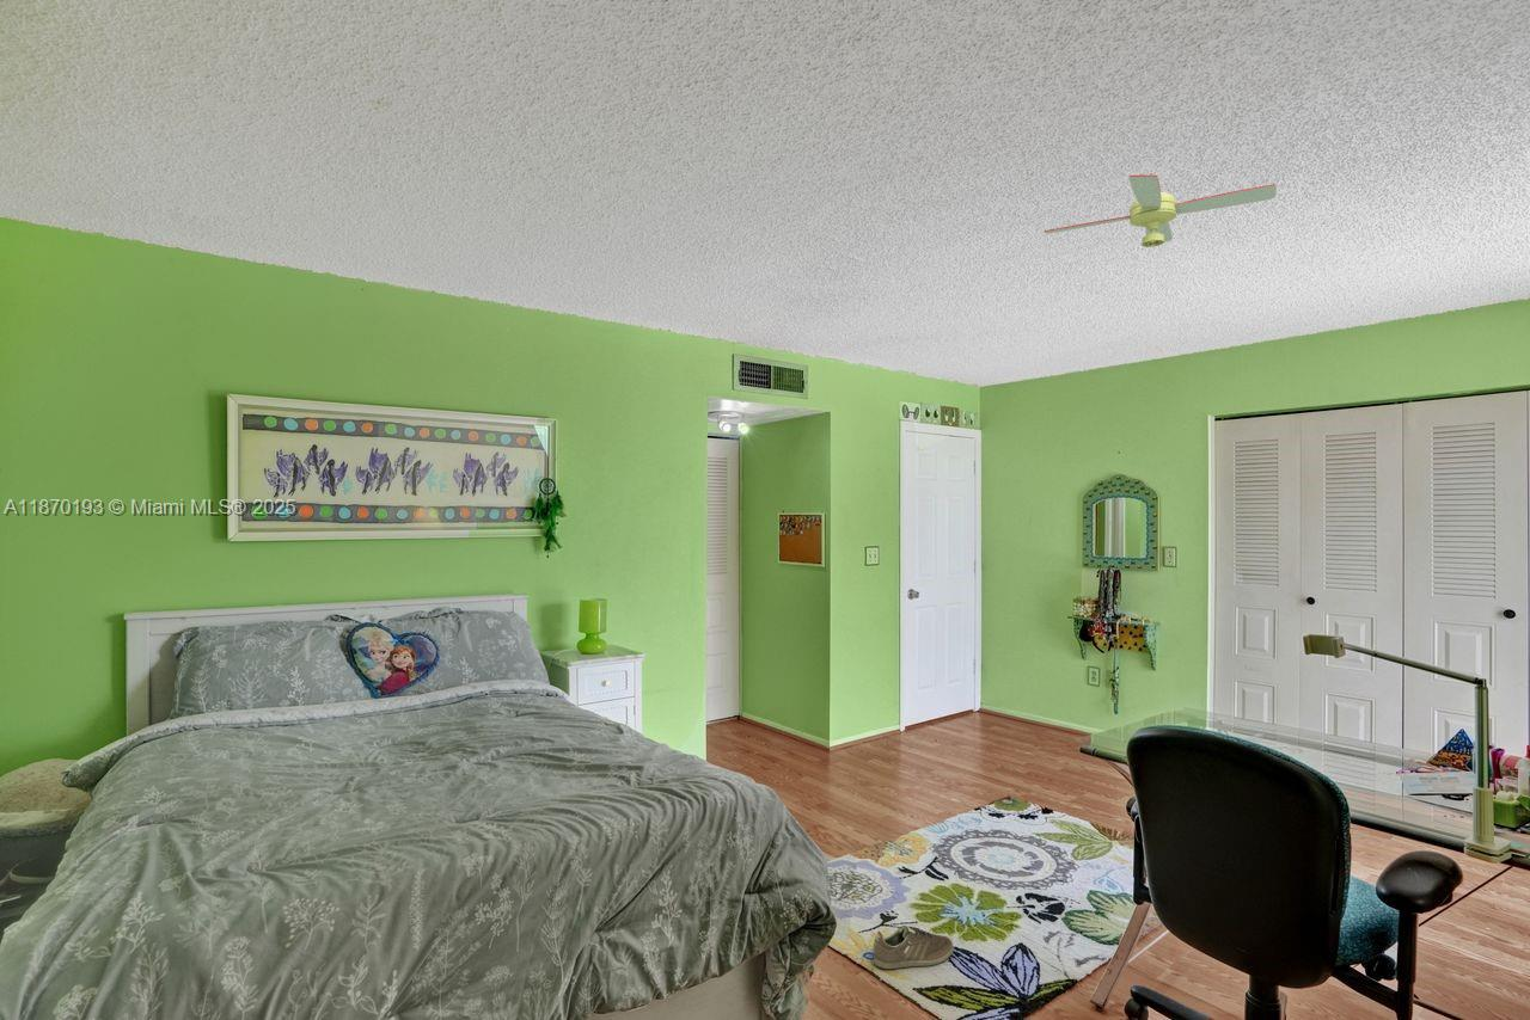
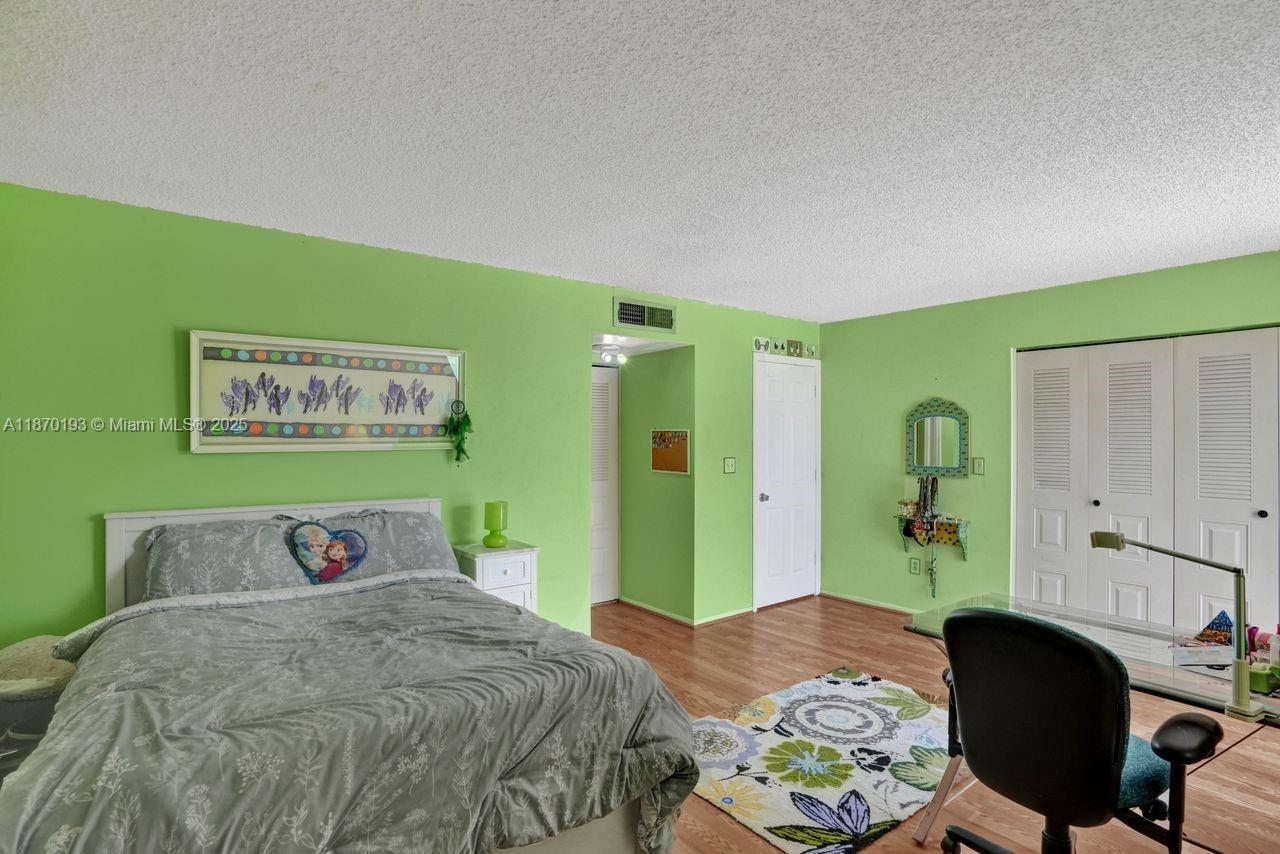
- sneaker [873,924,955,970]
- ceiling fan [1044,174,1278,248]
